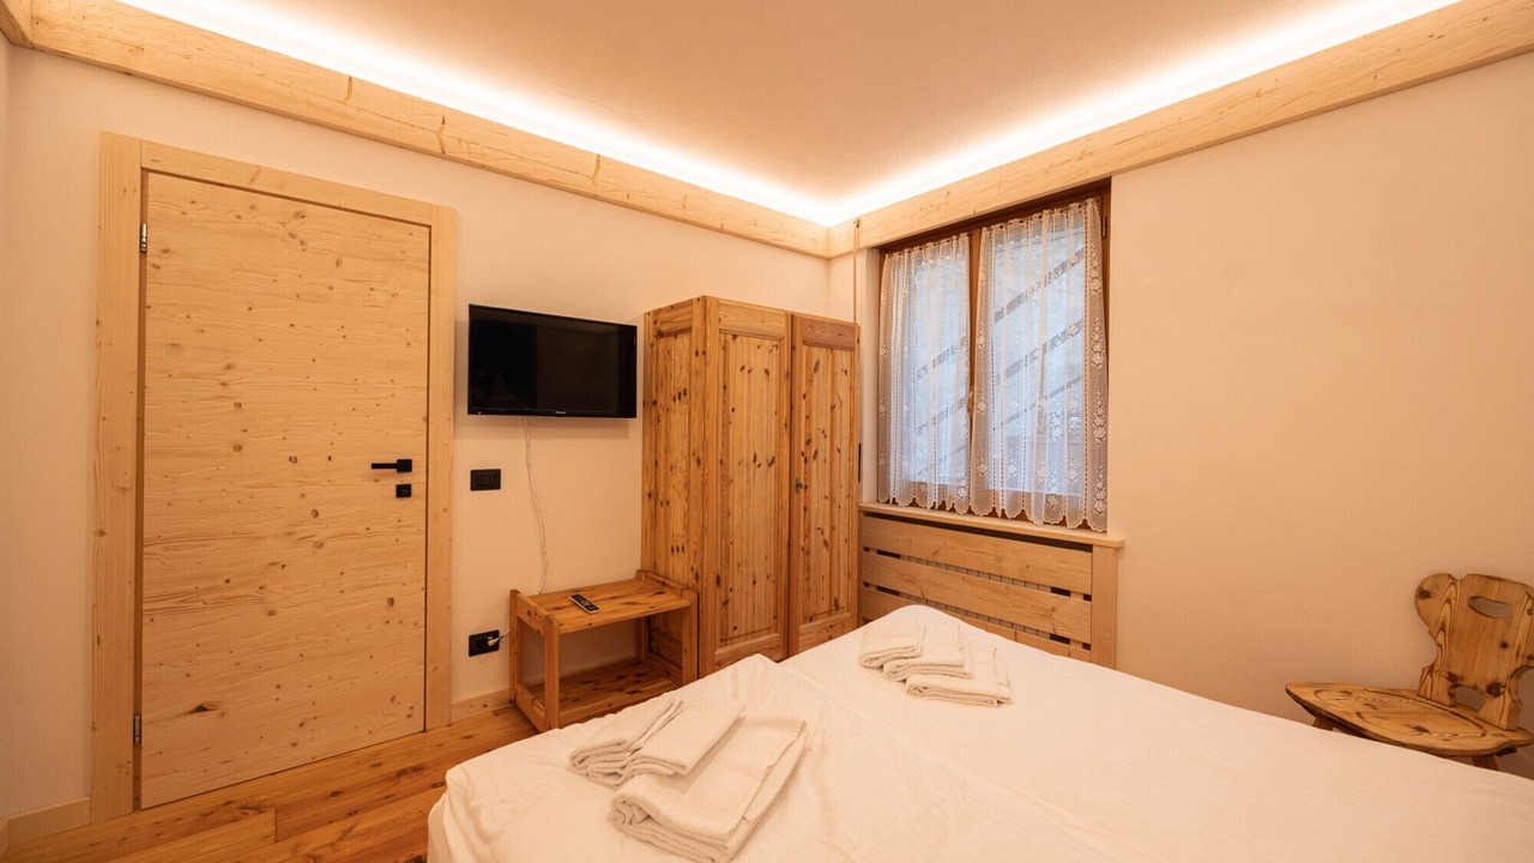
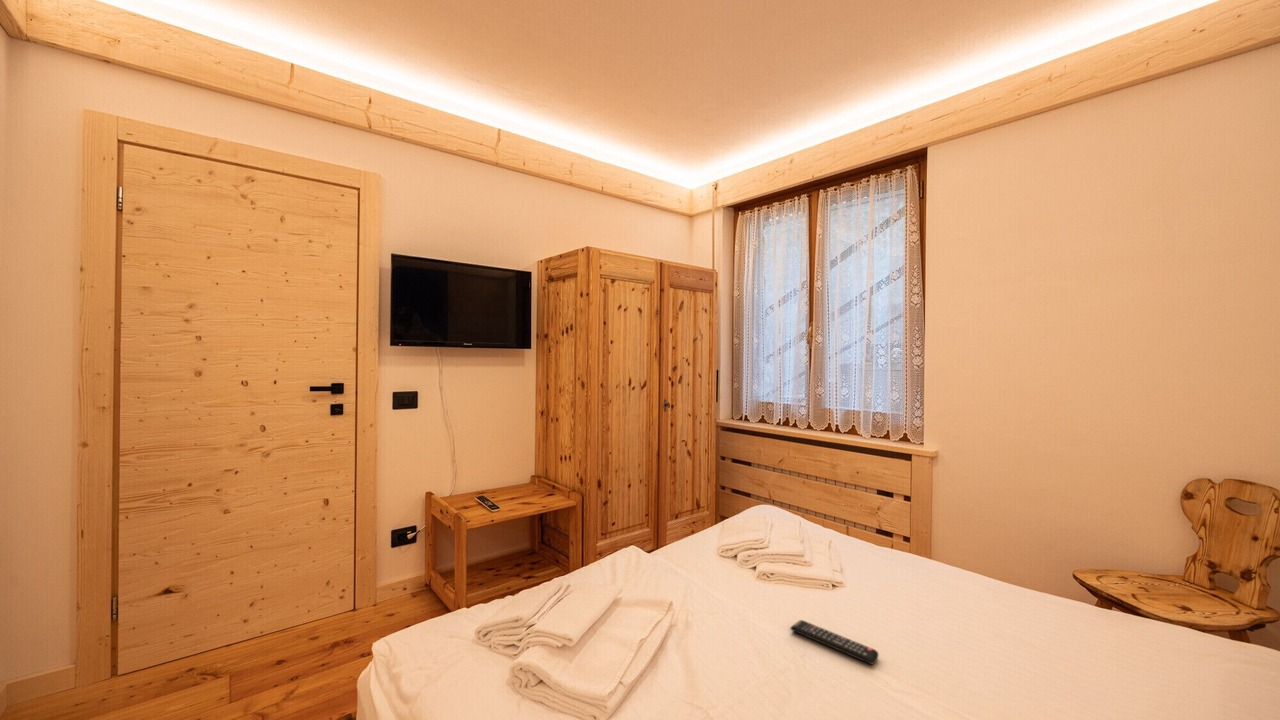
+ remote control [789,619,880,666]
